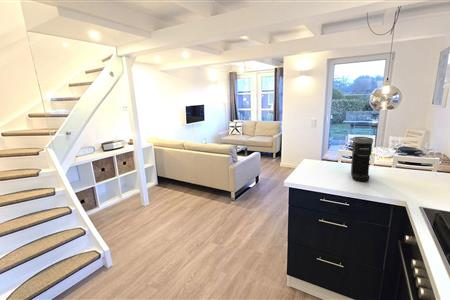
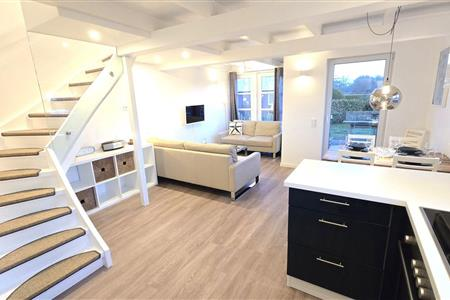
- coffee maker [350,136,374,182]
